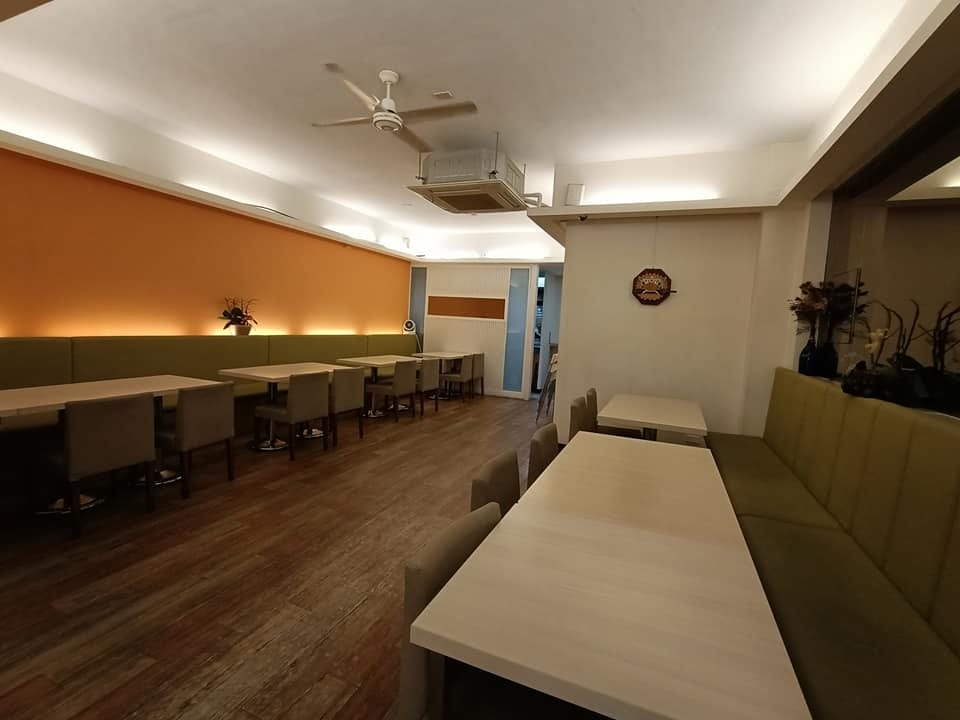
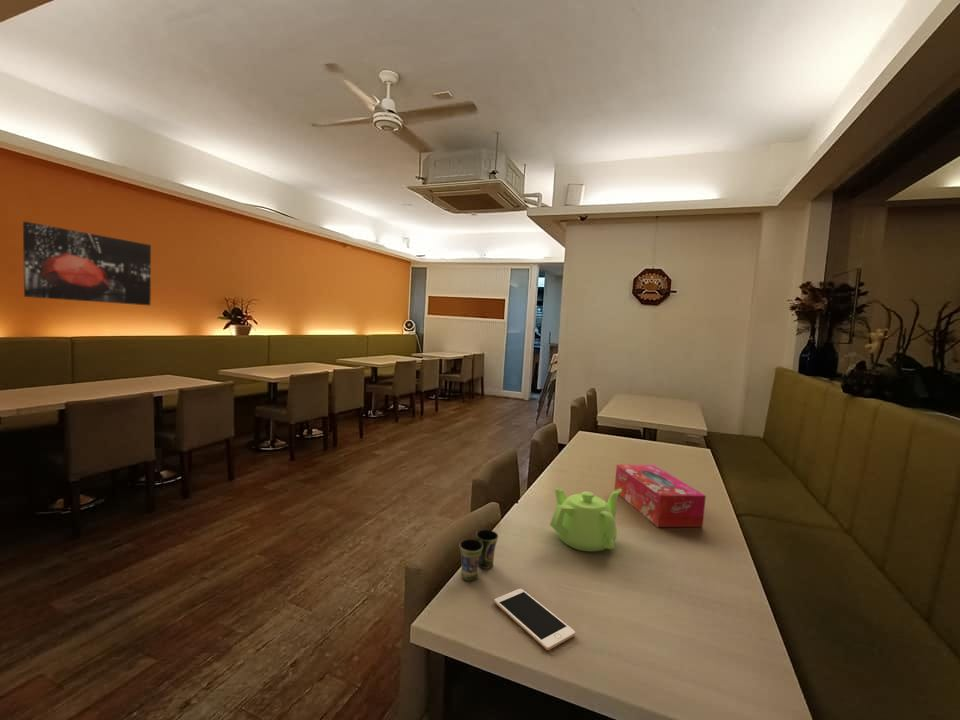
+ tissue box [613,464,707,528]
+ cell phone [493,588,576,651]
+ cup [459,529,499,582]
+ teapot [549,488,622,552]
+ wall art [22,221,152,306]
